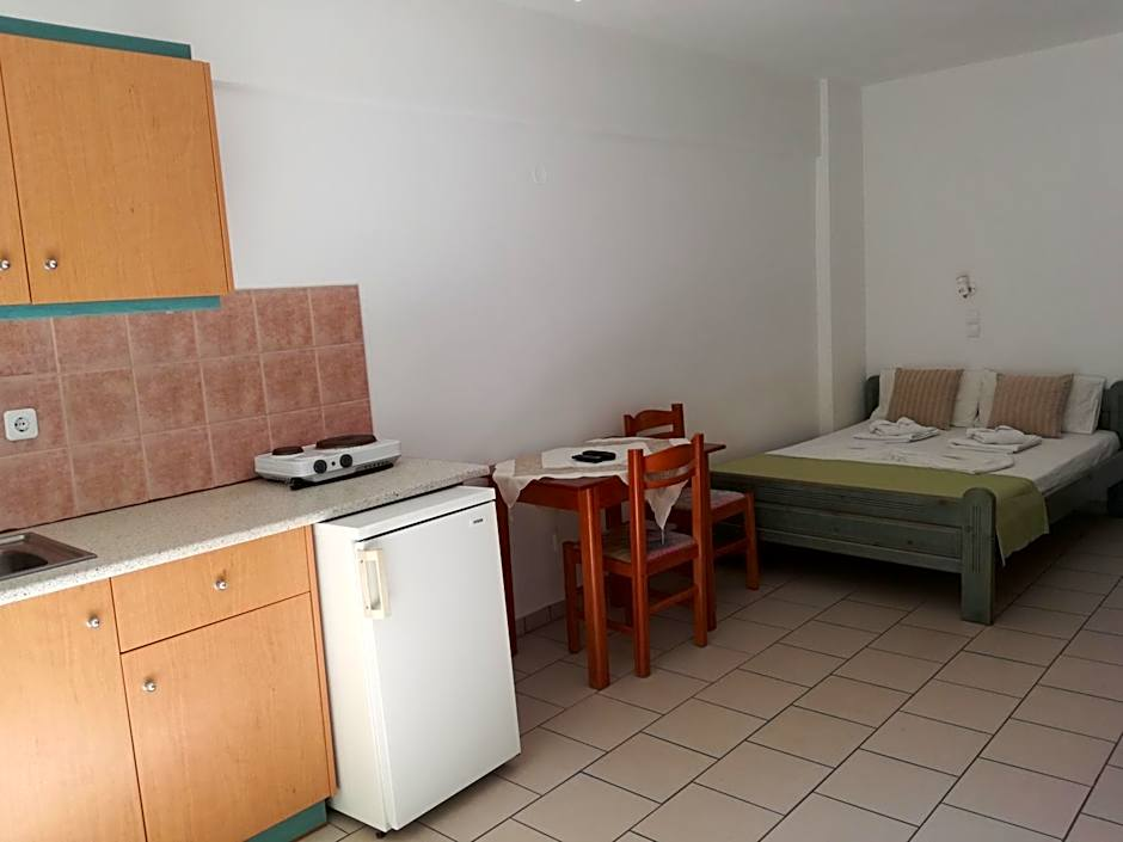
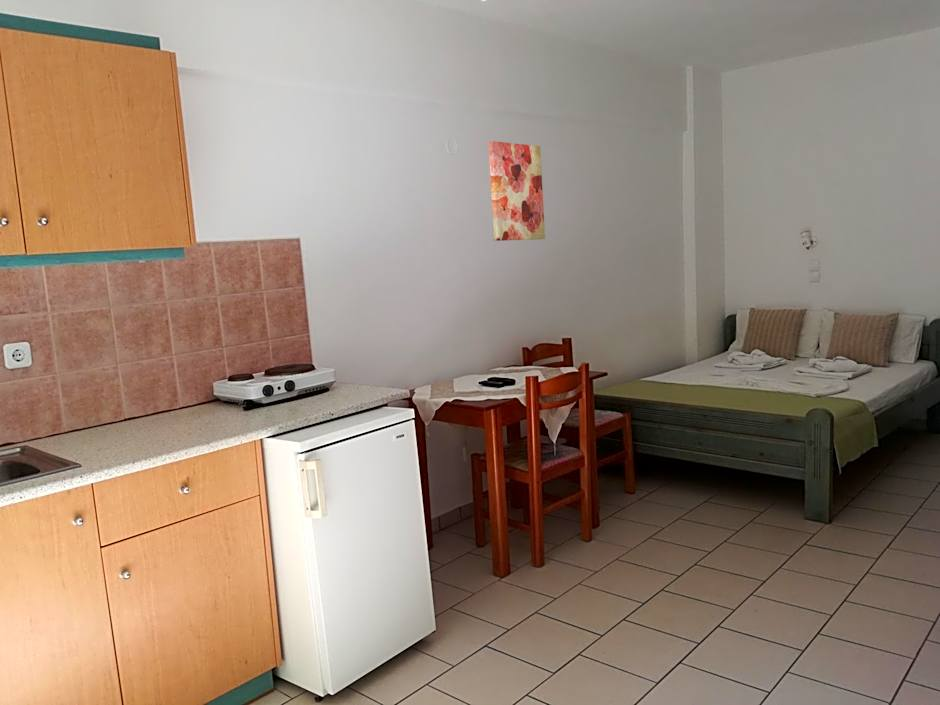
+ wall art [487,140,546,242]
